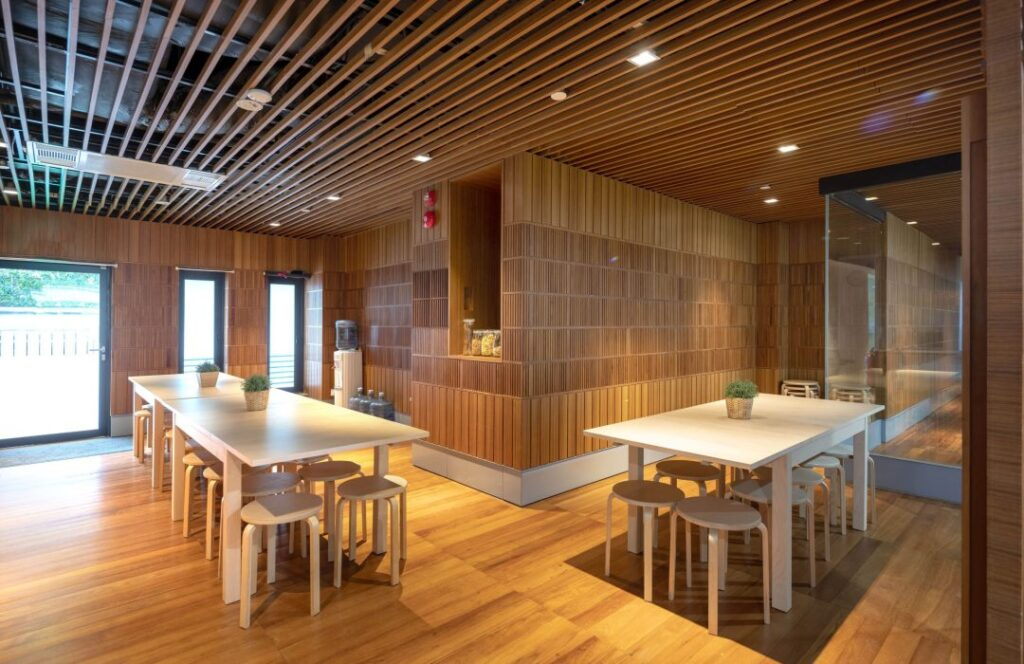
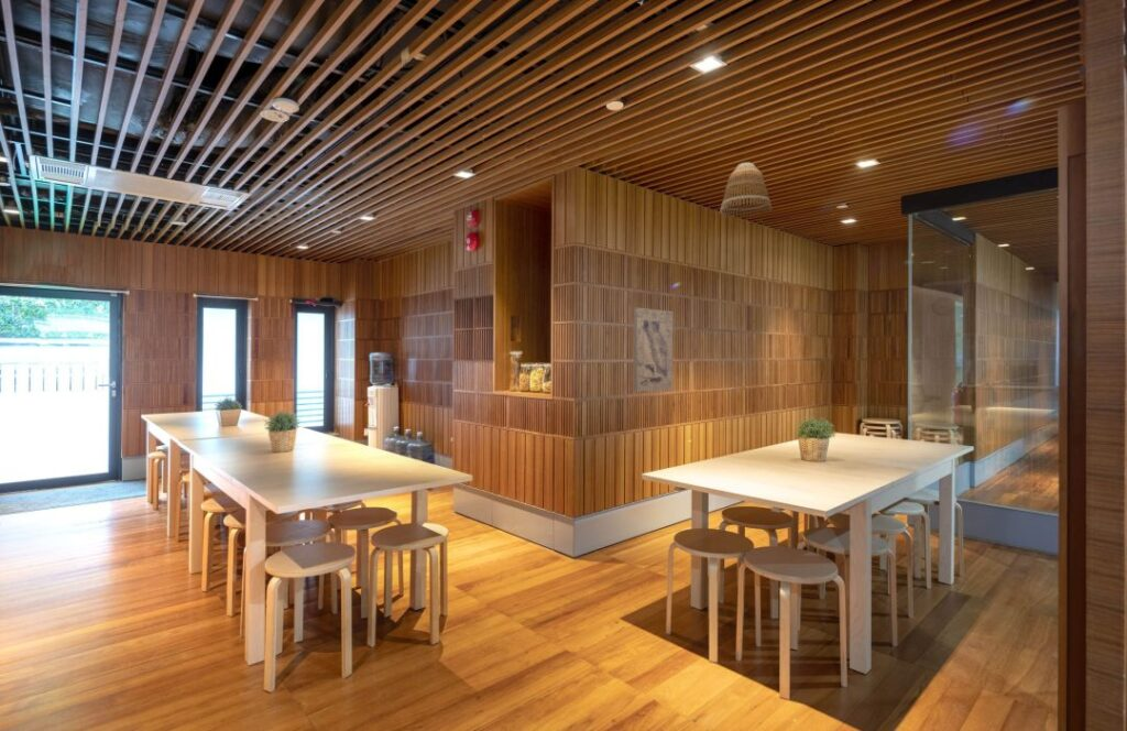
+ wall art [633,307,674,393]
+ lamp shade [719,162,773,219]
